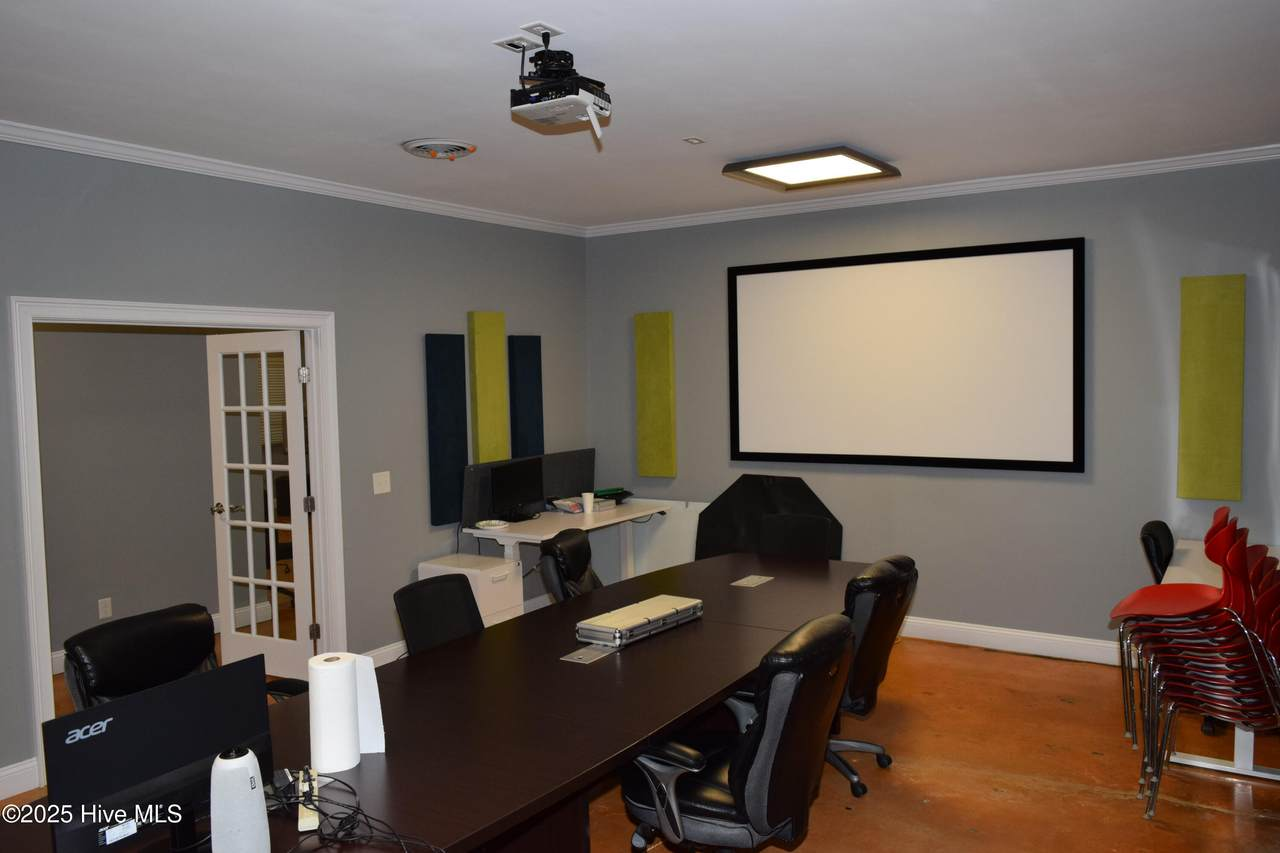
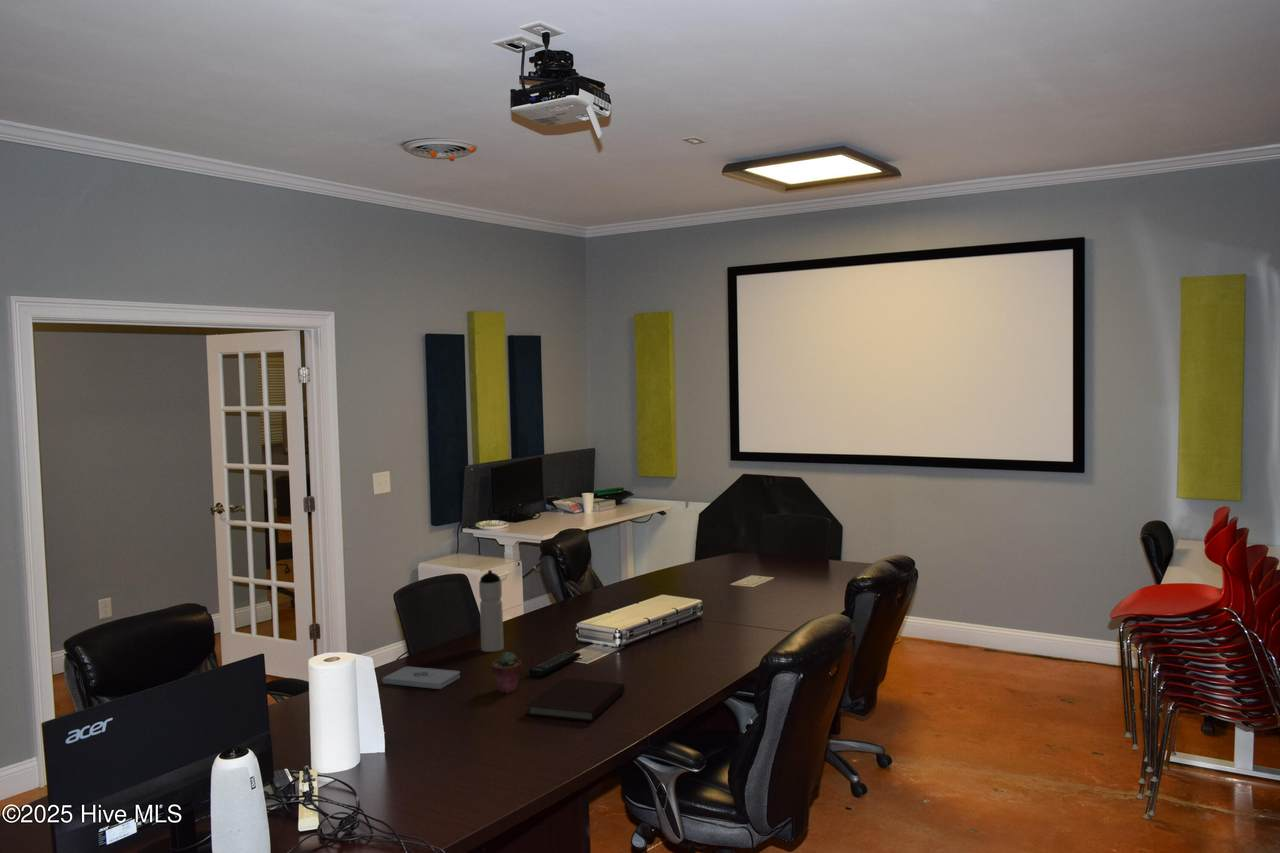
+ notepad [381,666,461,690]
+ potted succulent [490,651,522,694]
+ water bottle [478,569,505,653]
+ remote control [528,650,581,678]
+ notebook [524,677,625,723]
